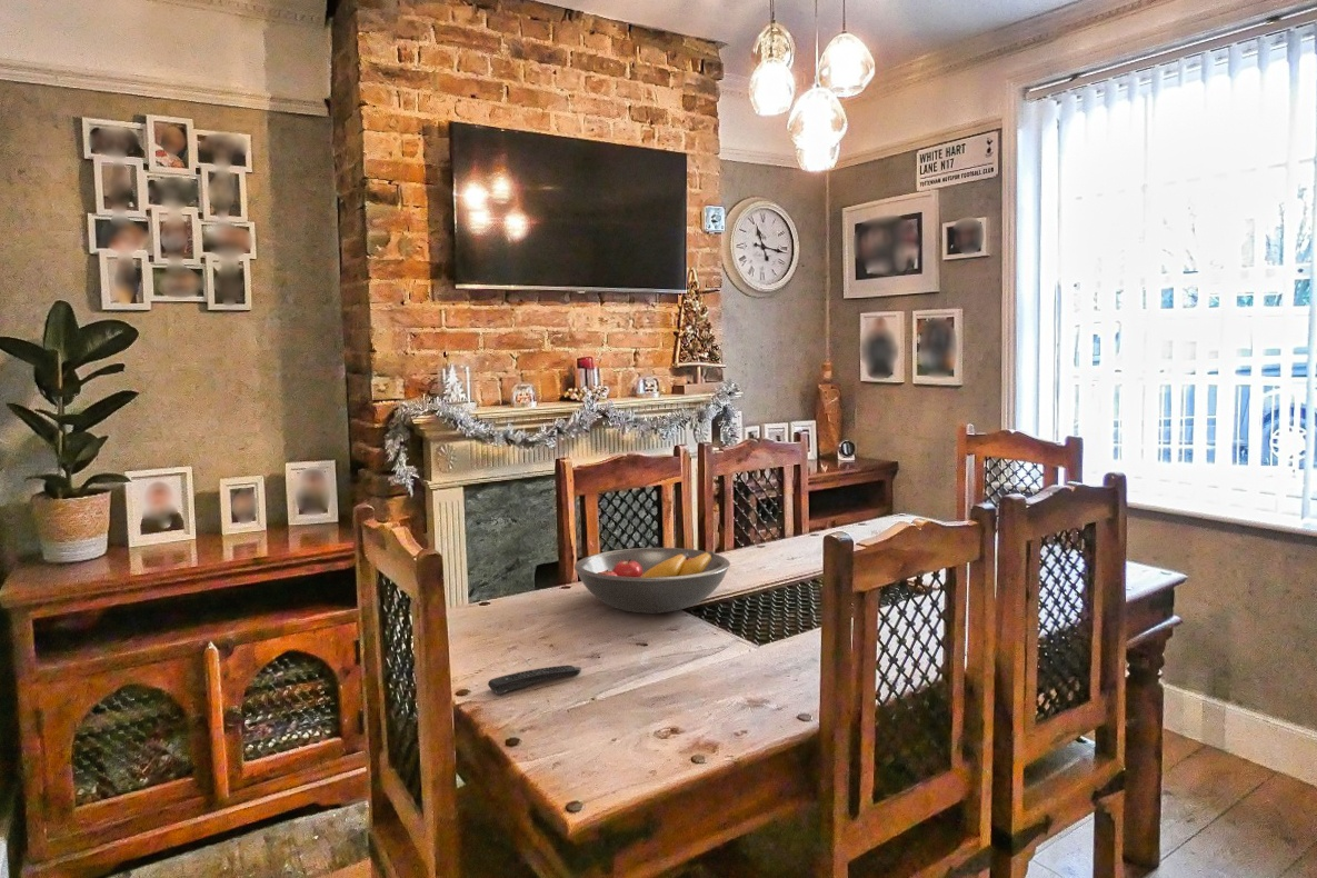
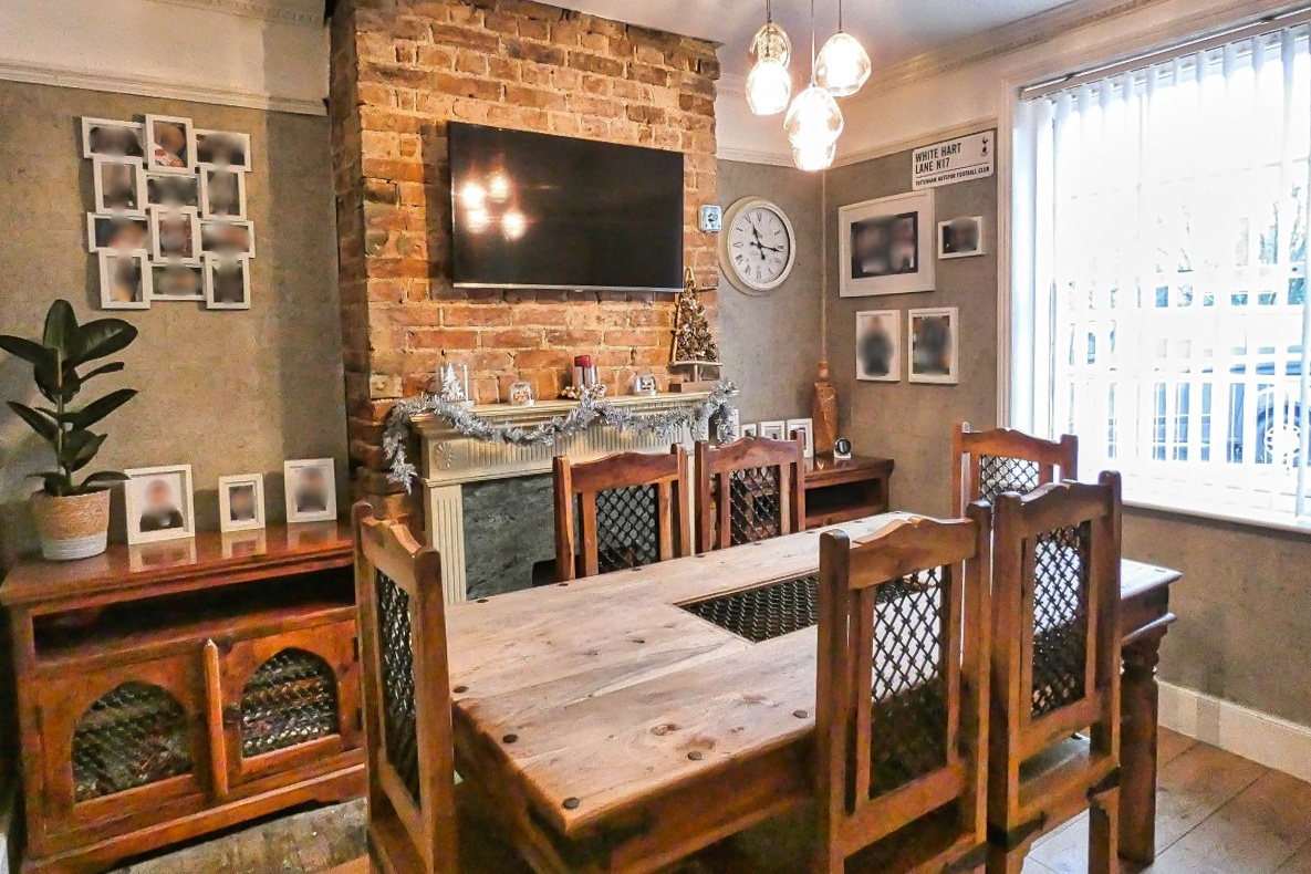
- remote control [487,665,582,696]
- fruit bowl [573,547,731,615]
